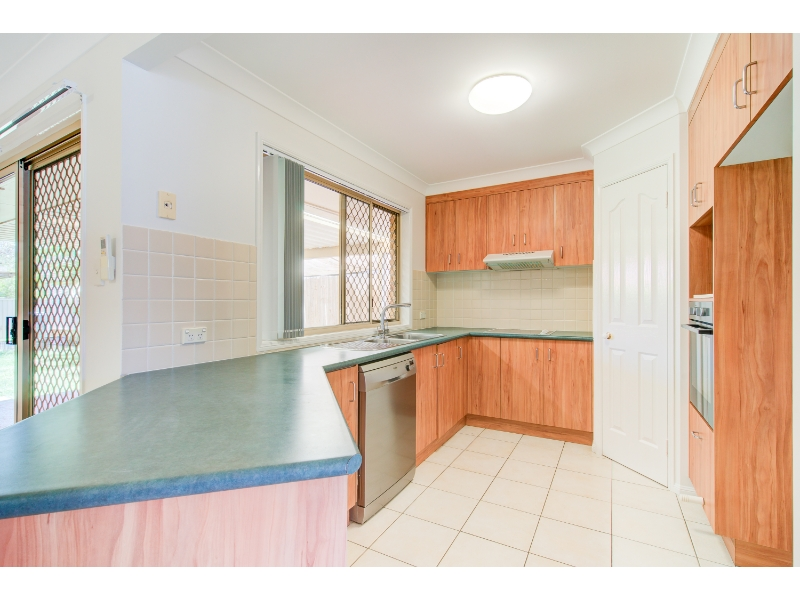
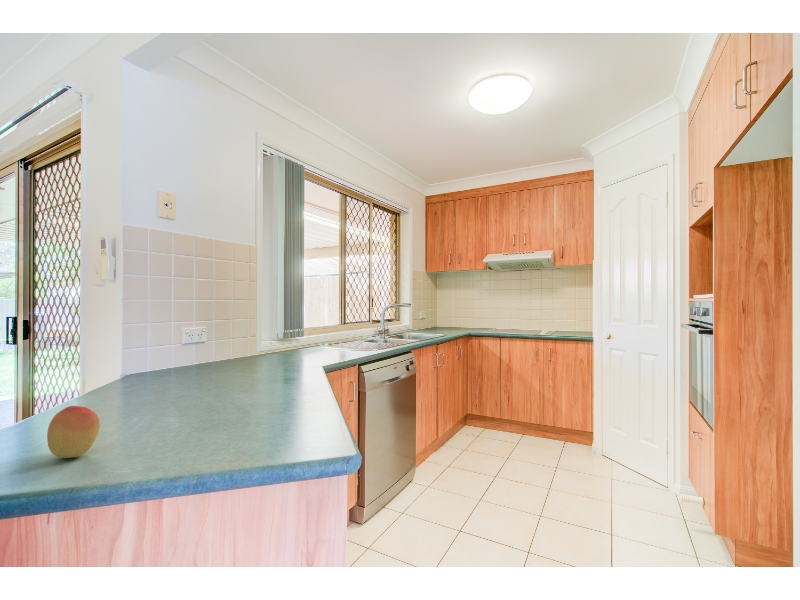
+ fruit [46,405,101,459]
